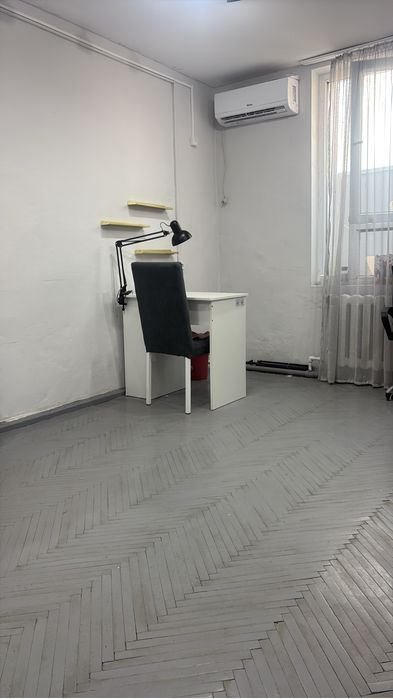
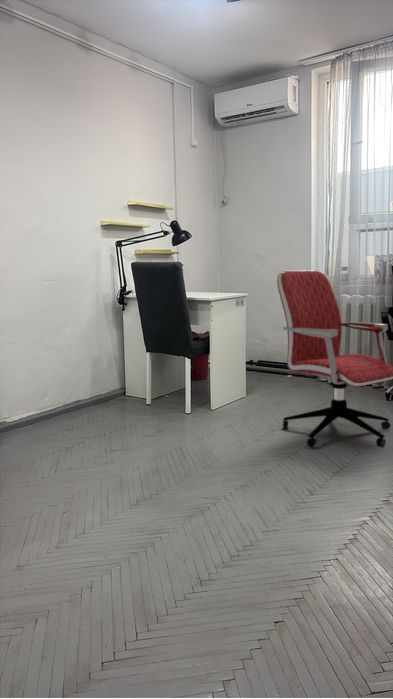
+ office chair [276,270,393,449]
